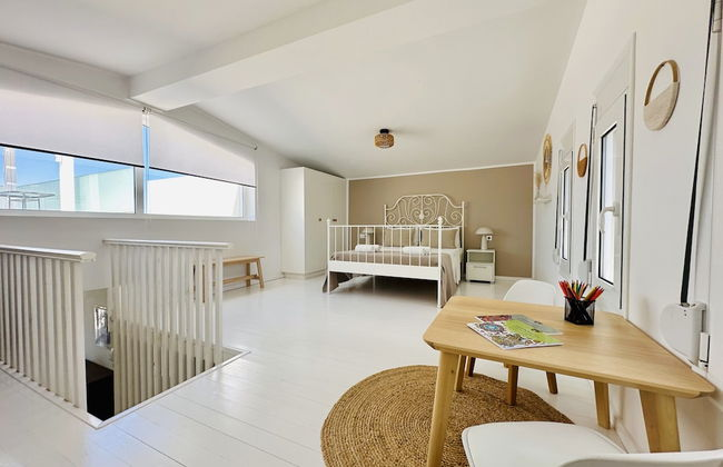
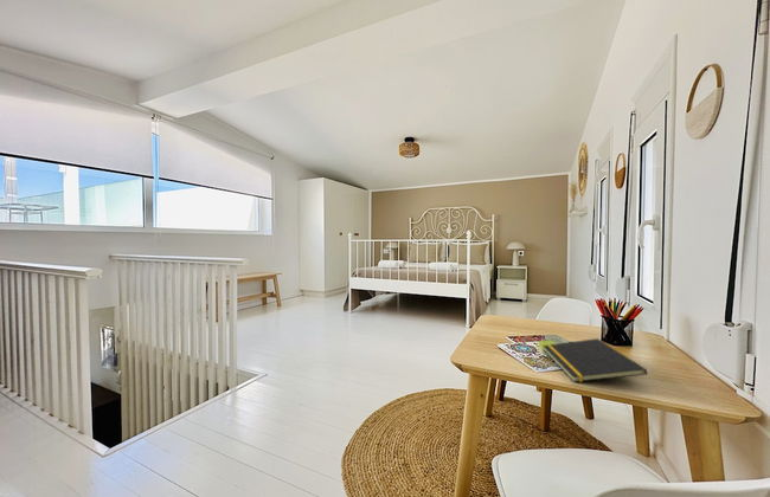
+ notepad [541,337,648,383]
